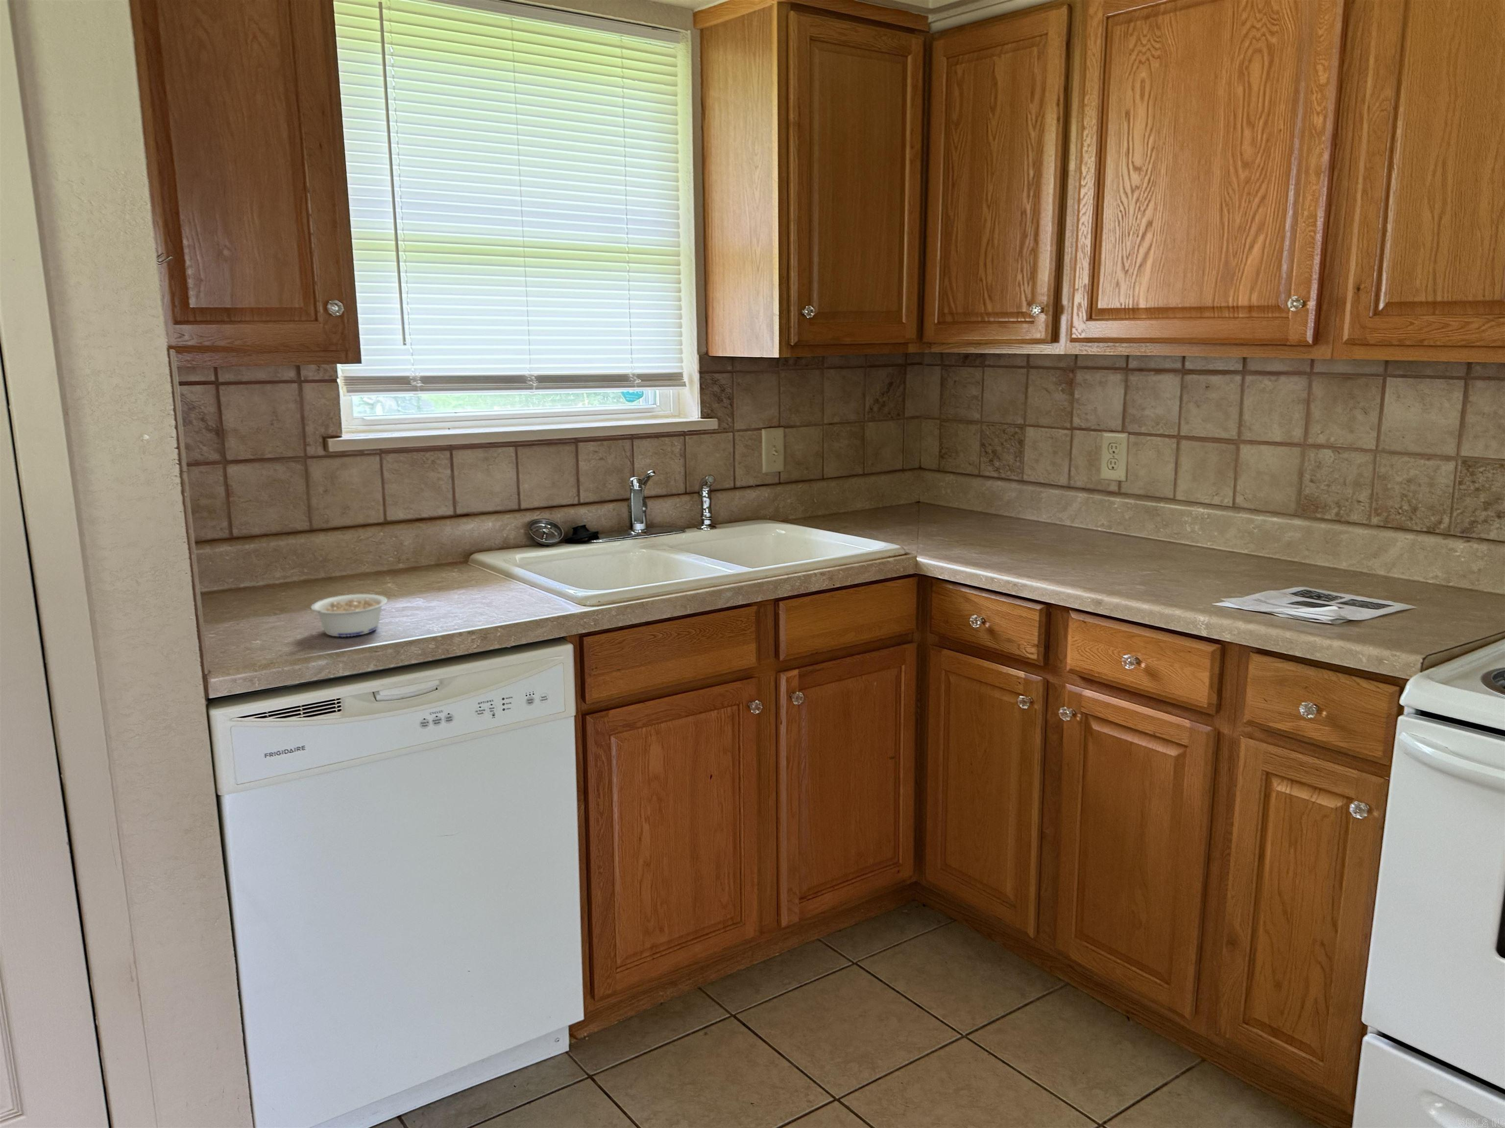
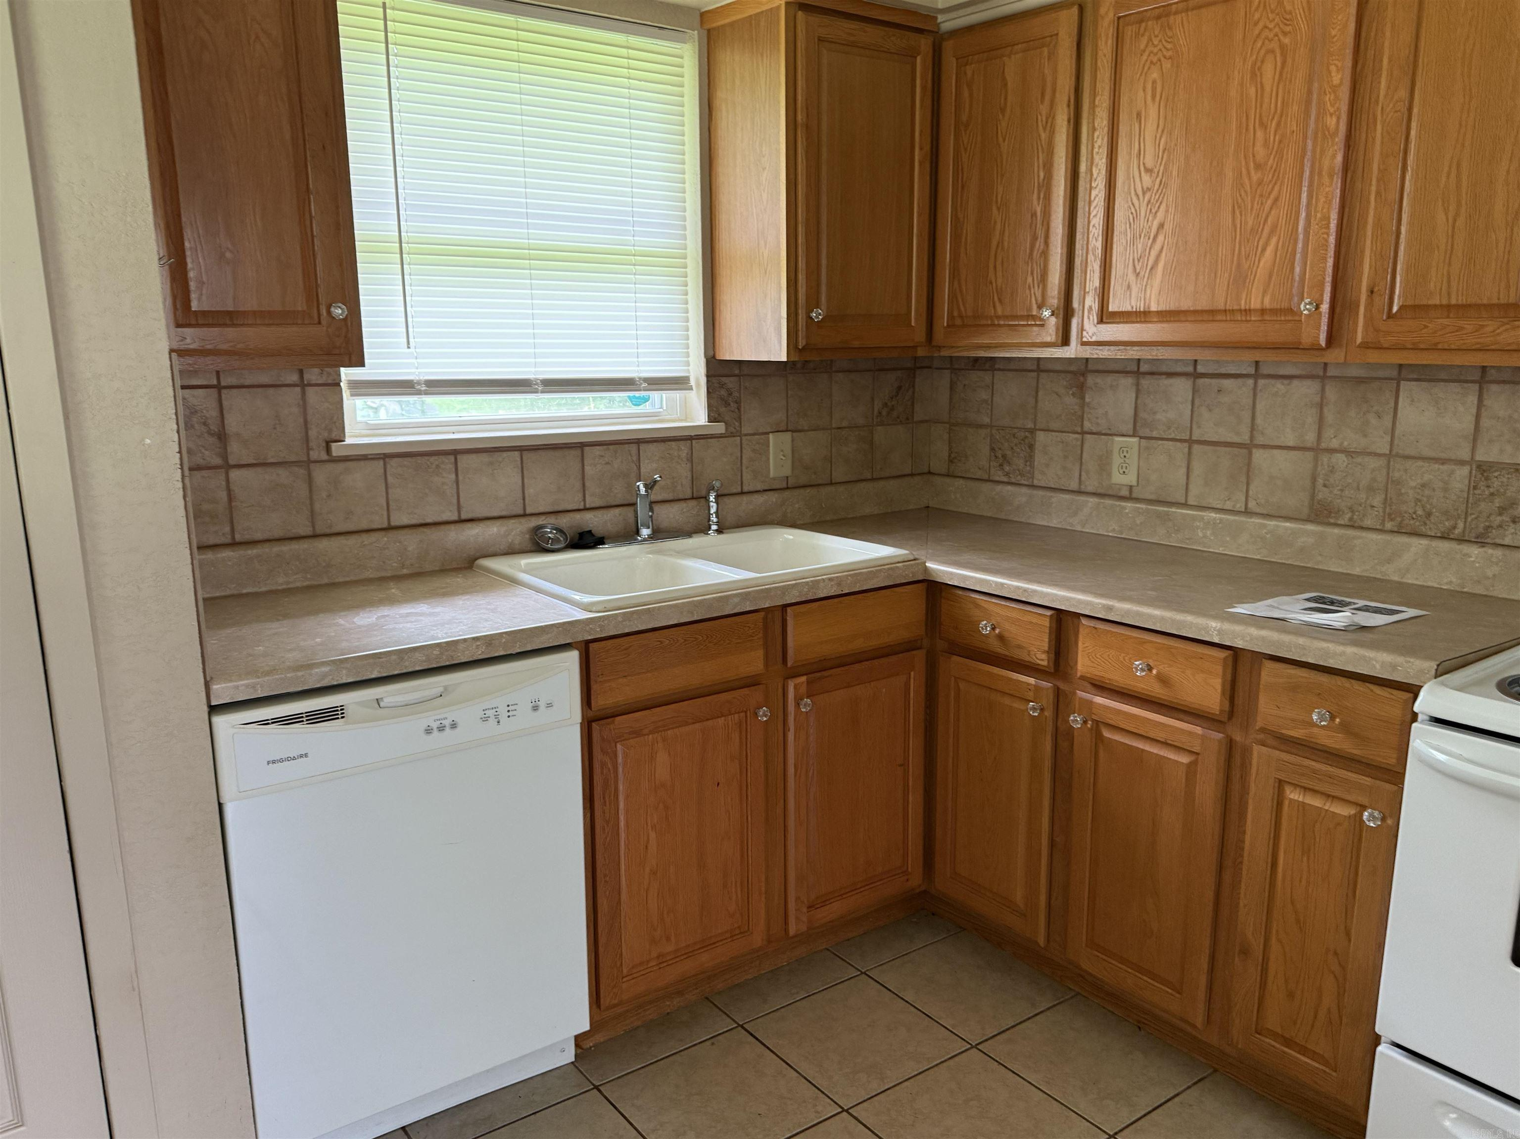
- legume [302,594,388,637]
